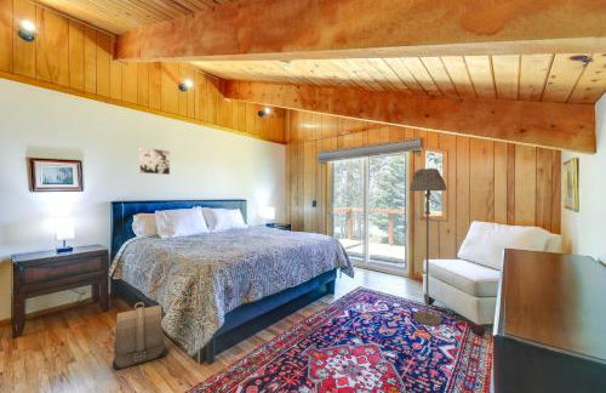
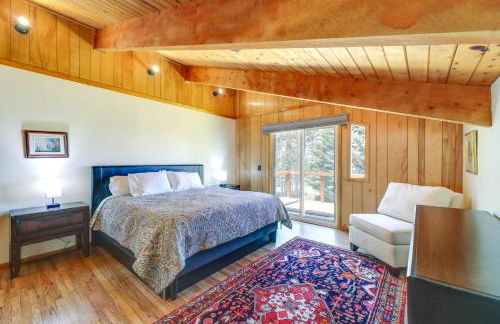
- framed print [138,146,171,176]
- backpack [112,301,167,370]
- floor lamp [408,167,447,326]
